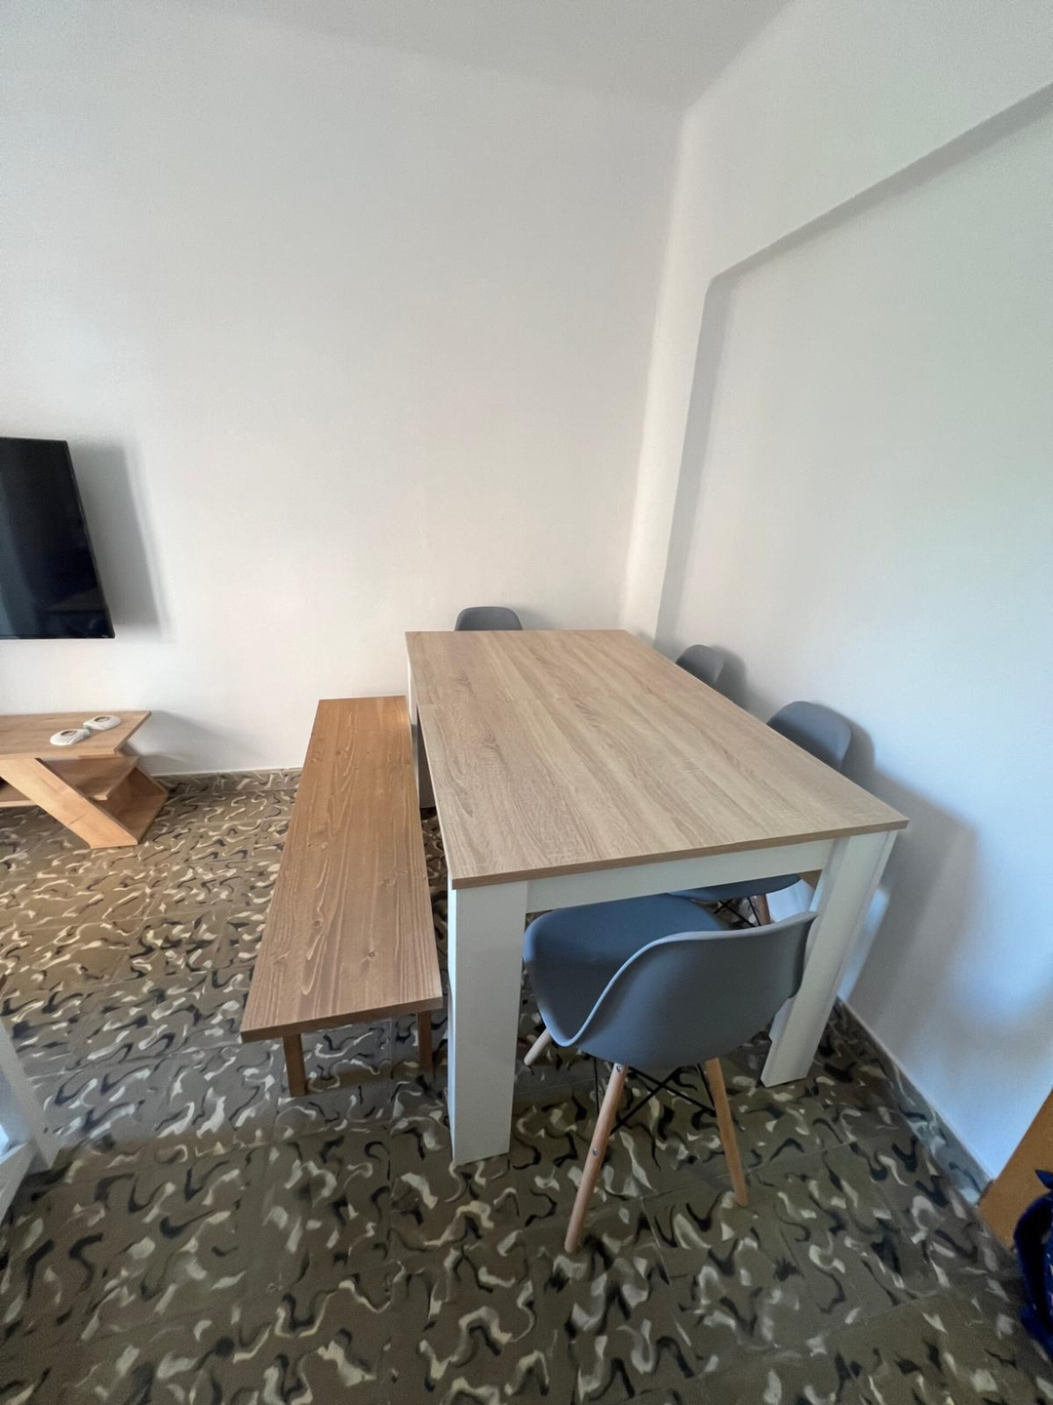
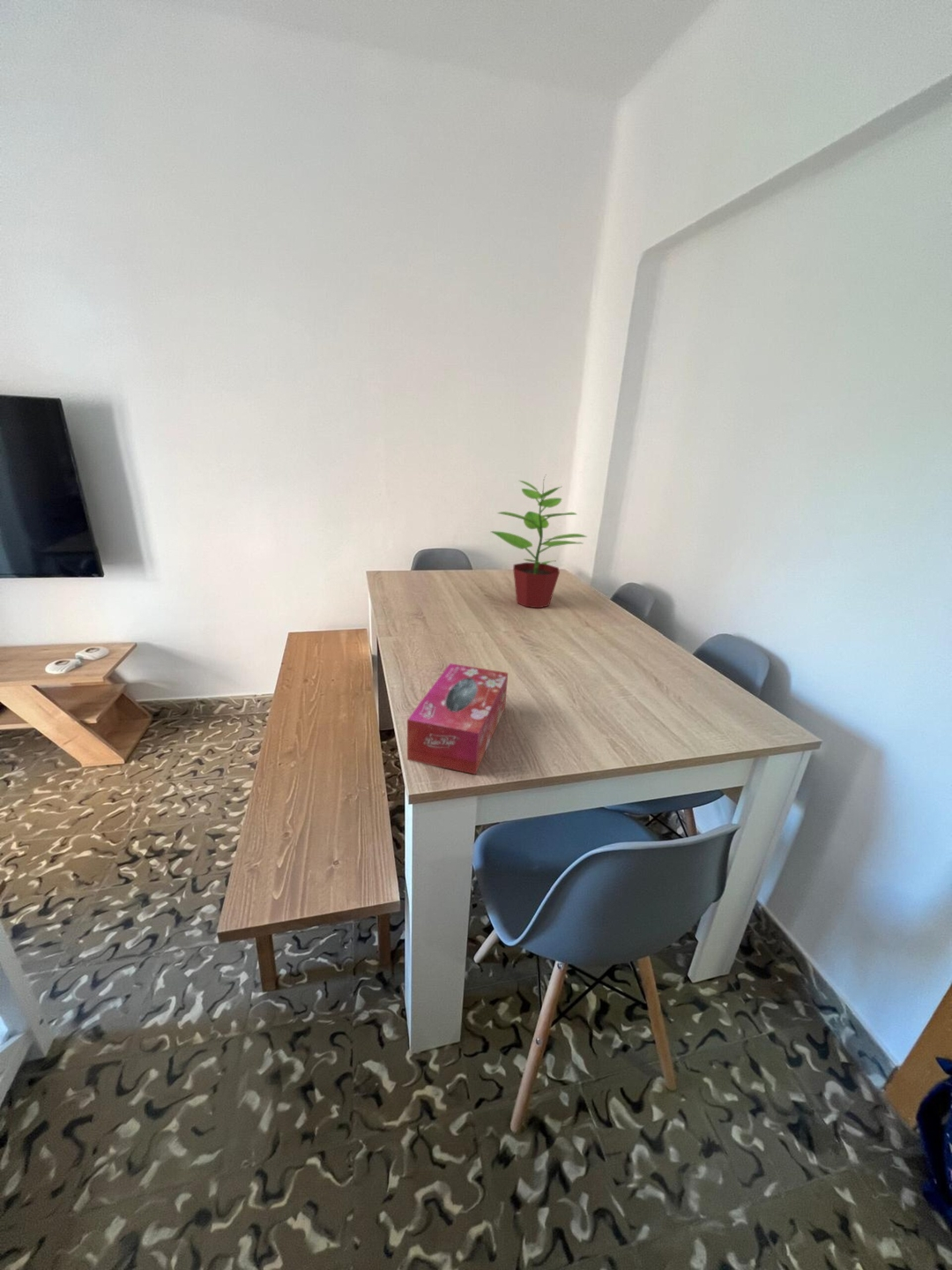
+ tissue box [406,662,509,775]
+ potted plant [490,474,588,609]
